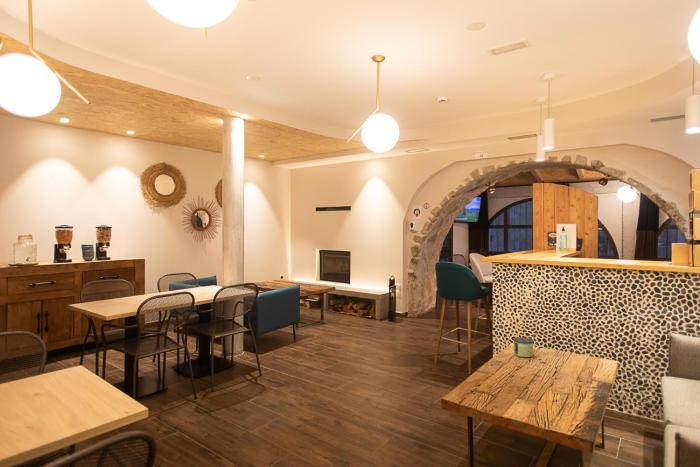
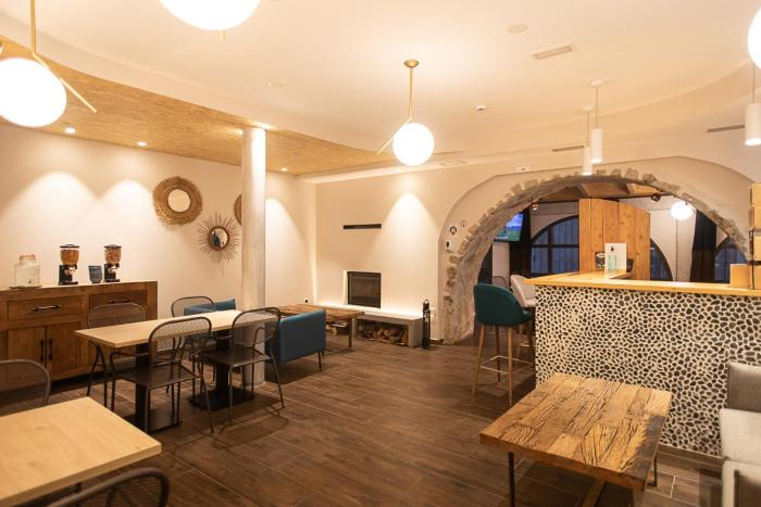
- candle [512,336,535,358]
